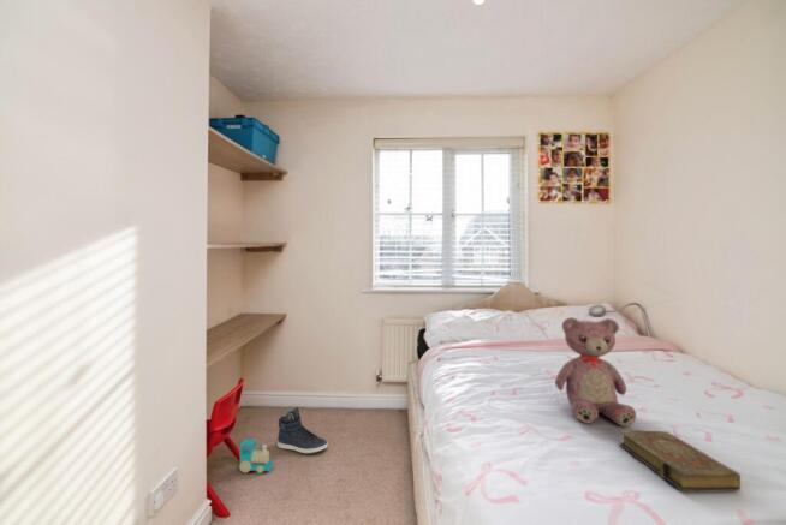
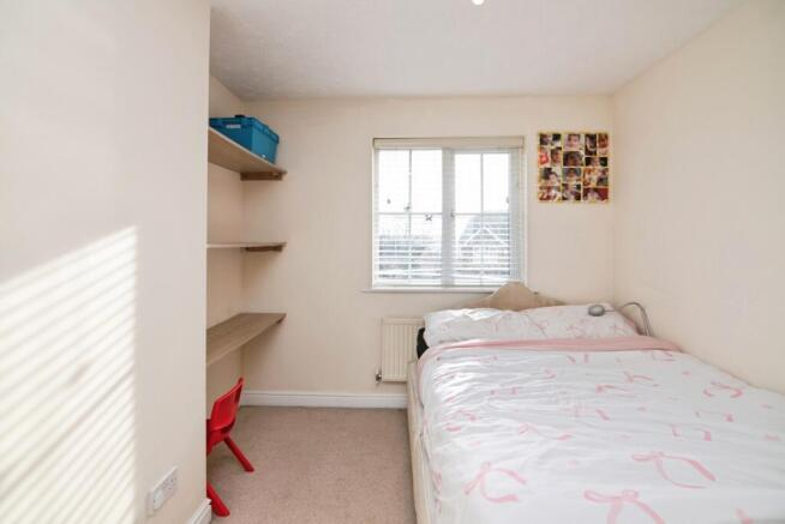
- book [618,429,742,493]
- sneaker [276,406,329,455]
- teddy bear [554,316,637,428]
- toy train [238,439,275,475]
